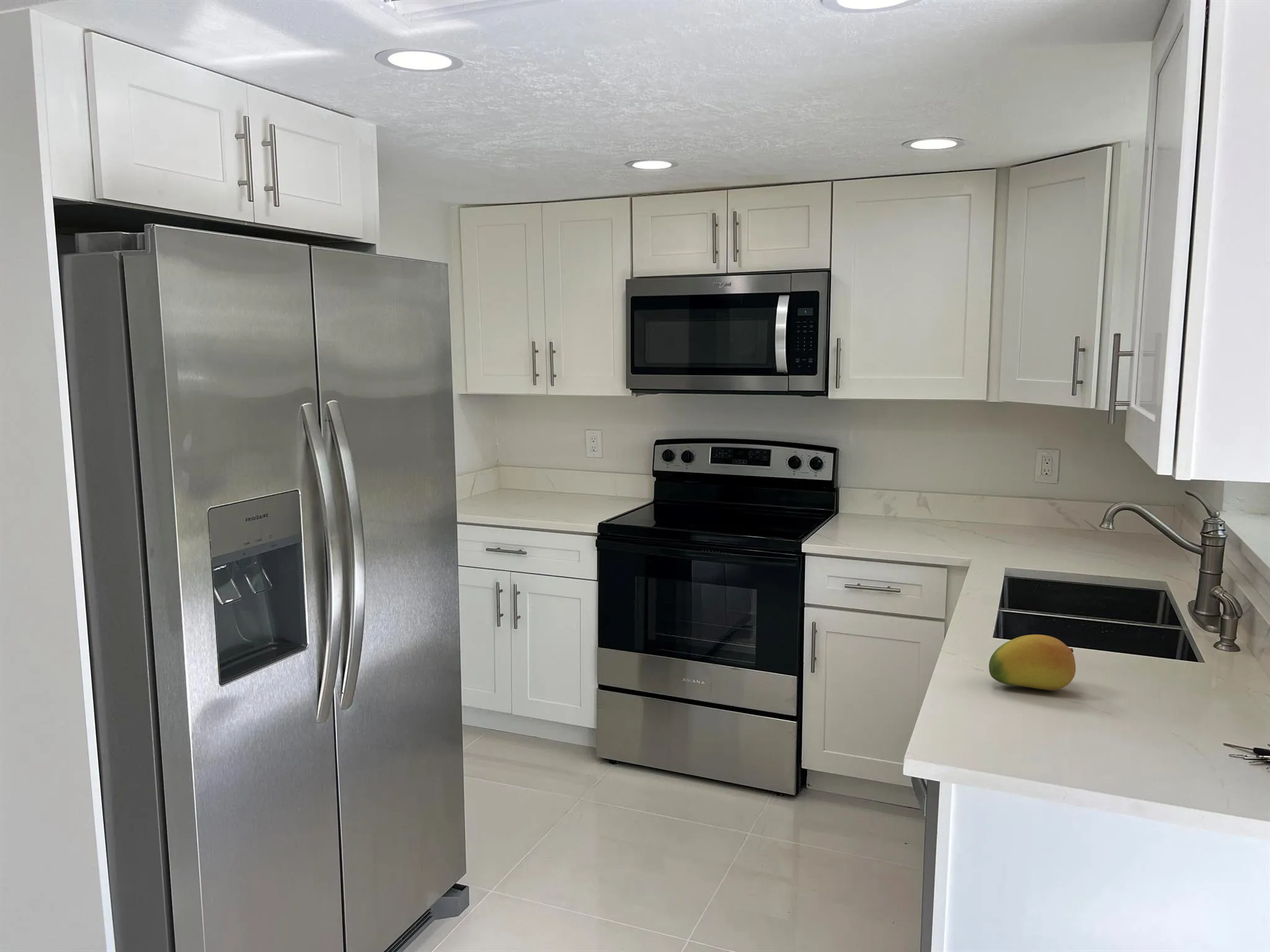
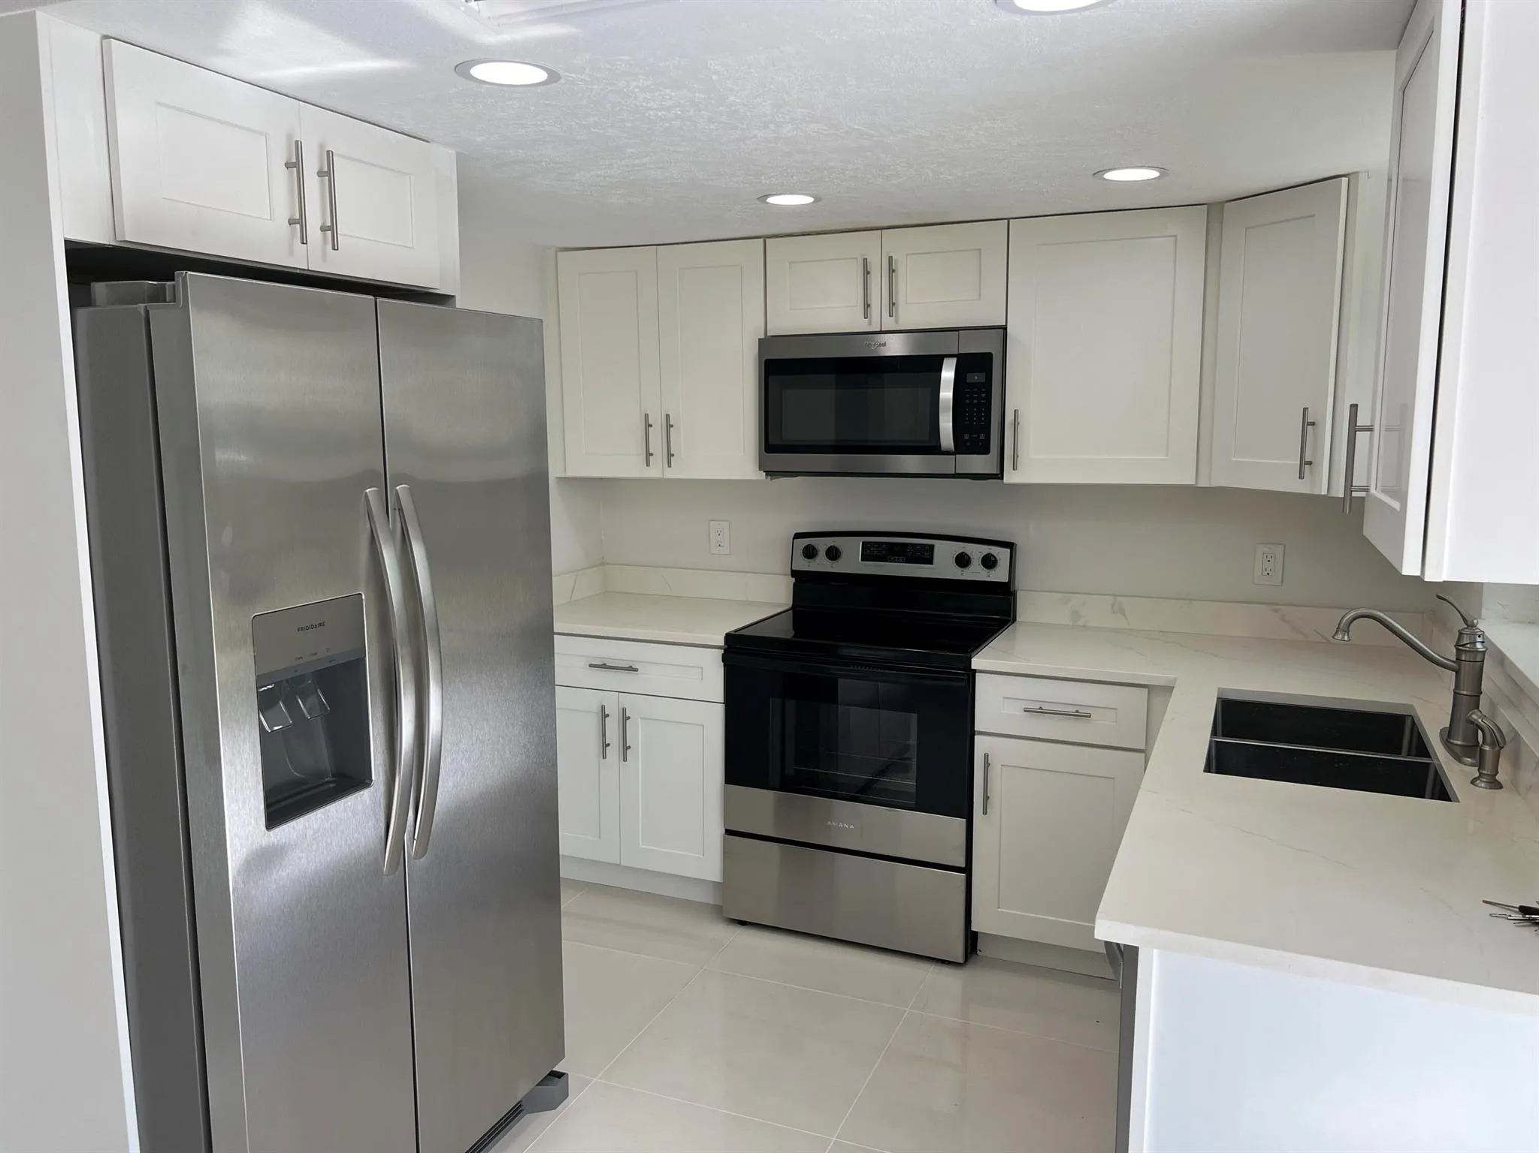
- fruit [988,634,1077,691]
